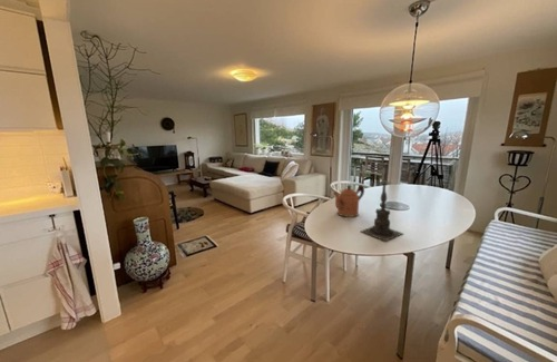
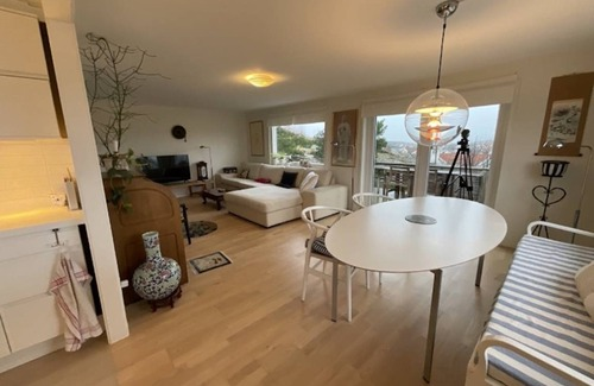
- candle holder [359,176,404,242]
- coffeepot [333,184,365,218]
